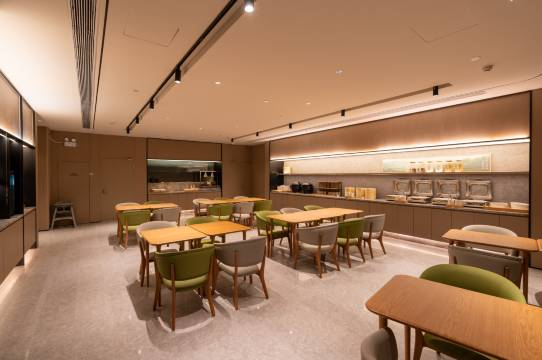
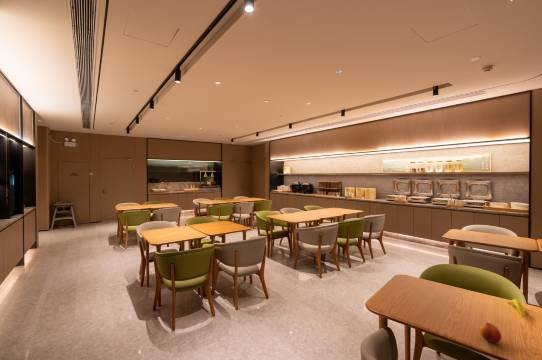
+ fruit [479,322,502,343]
+ banana [506,298,526,318]
